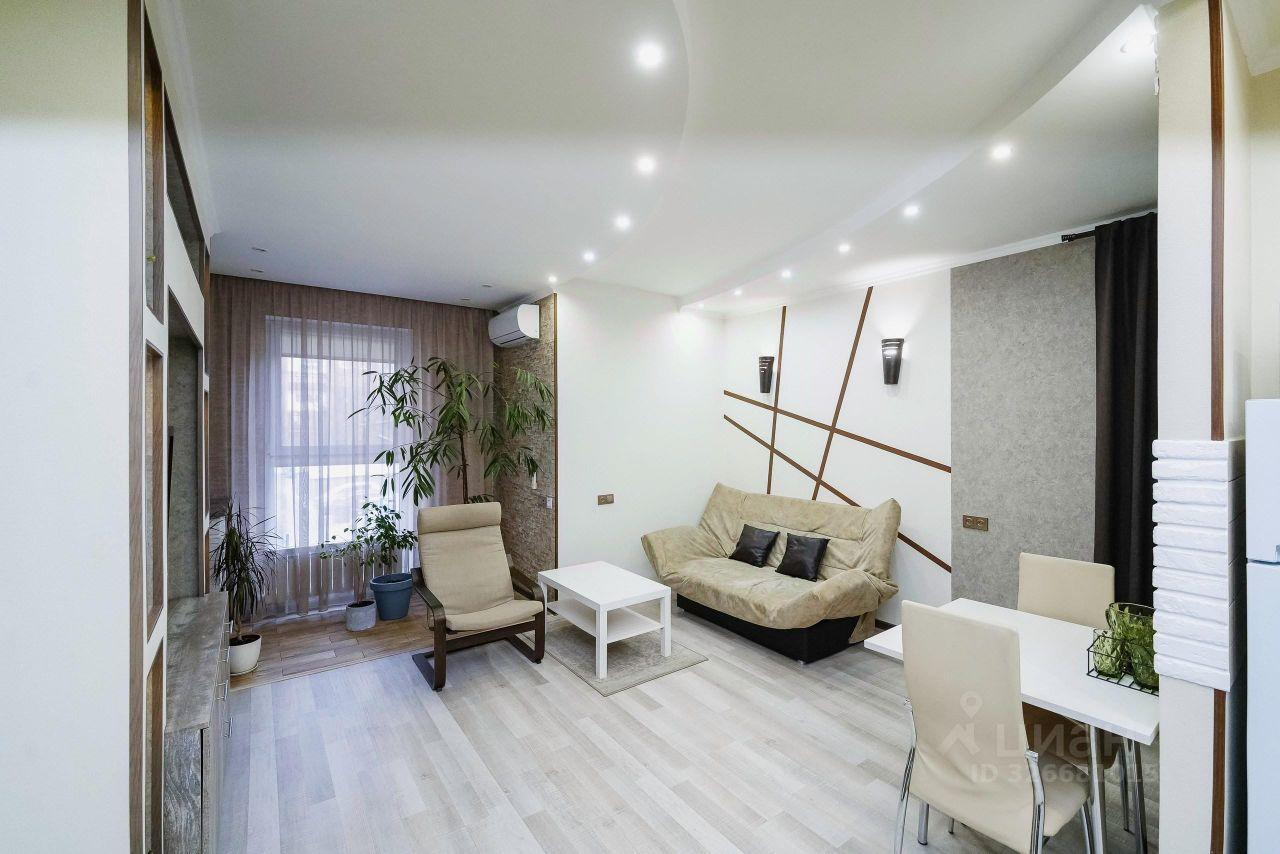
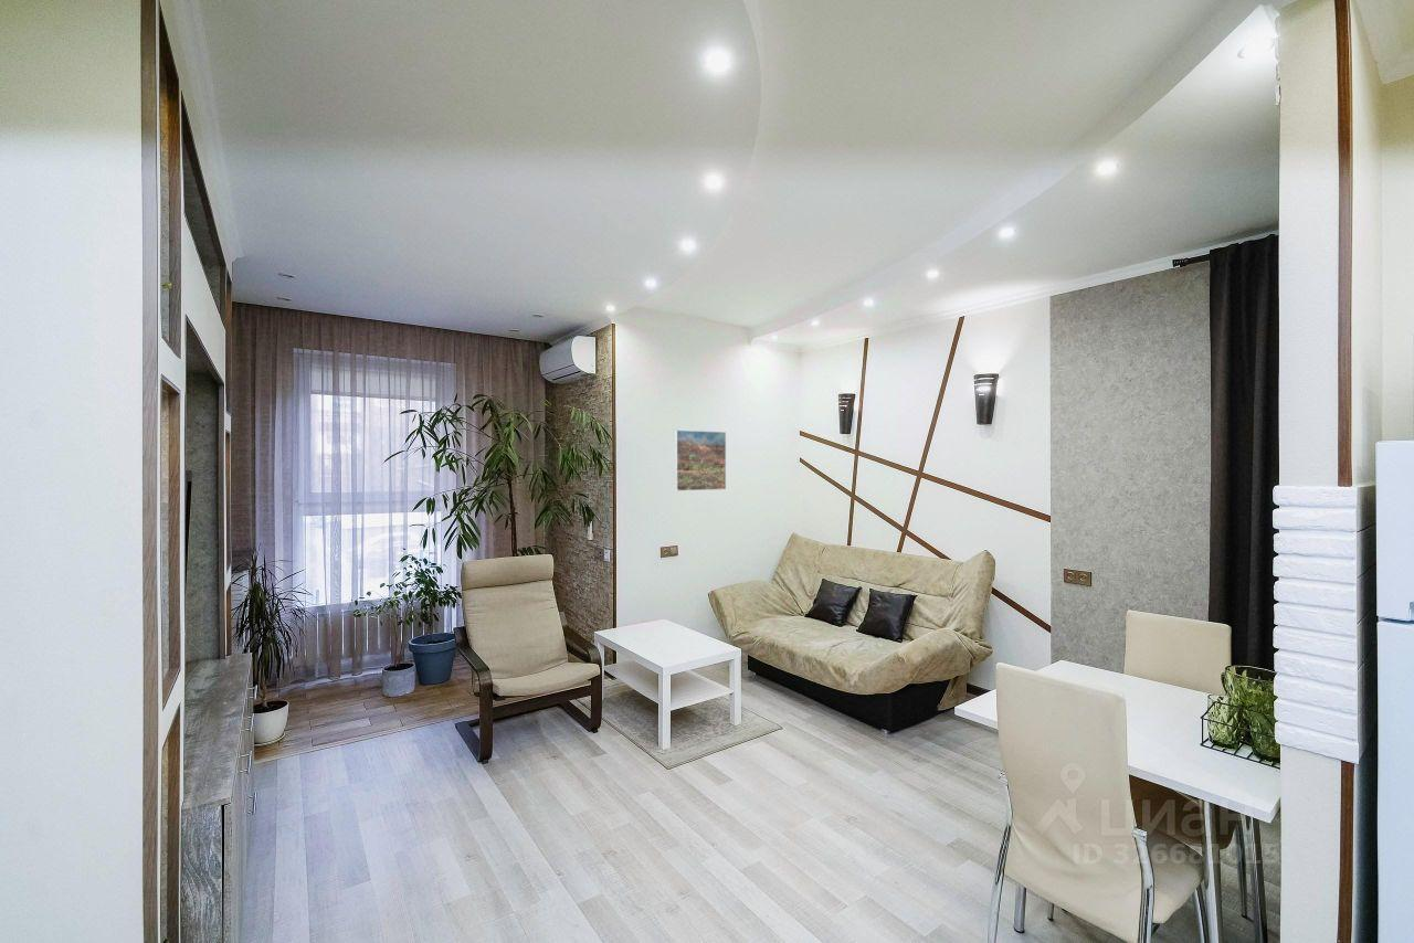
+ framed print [674,430,727,492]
